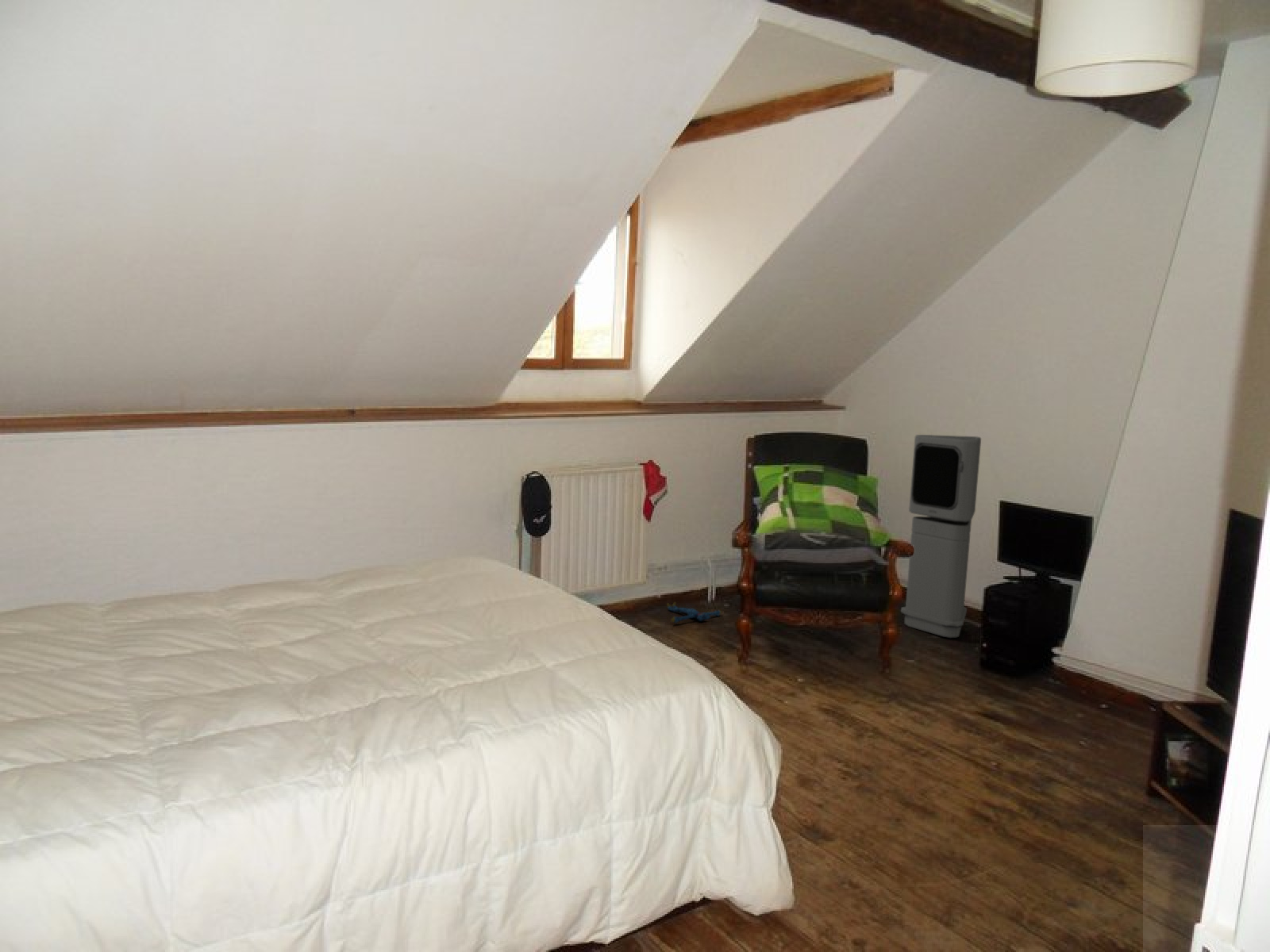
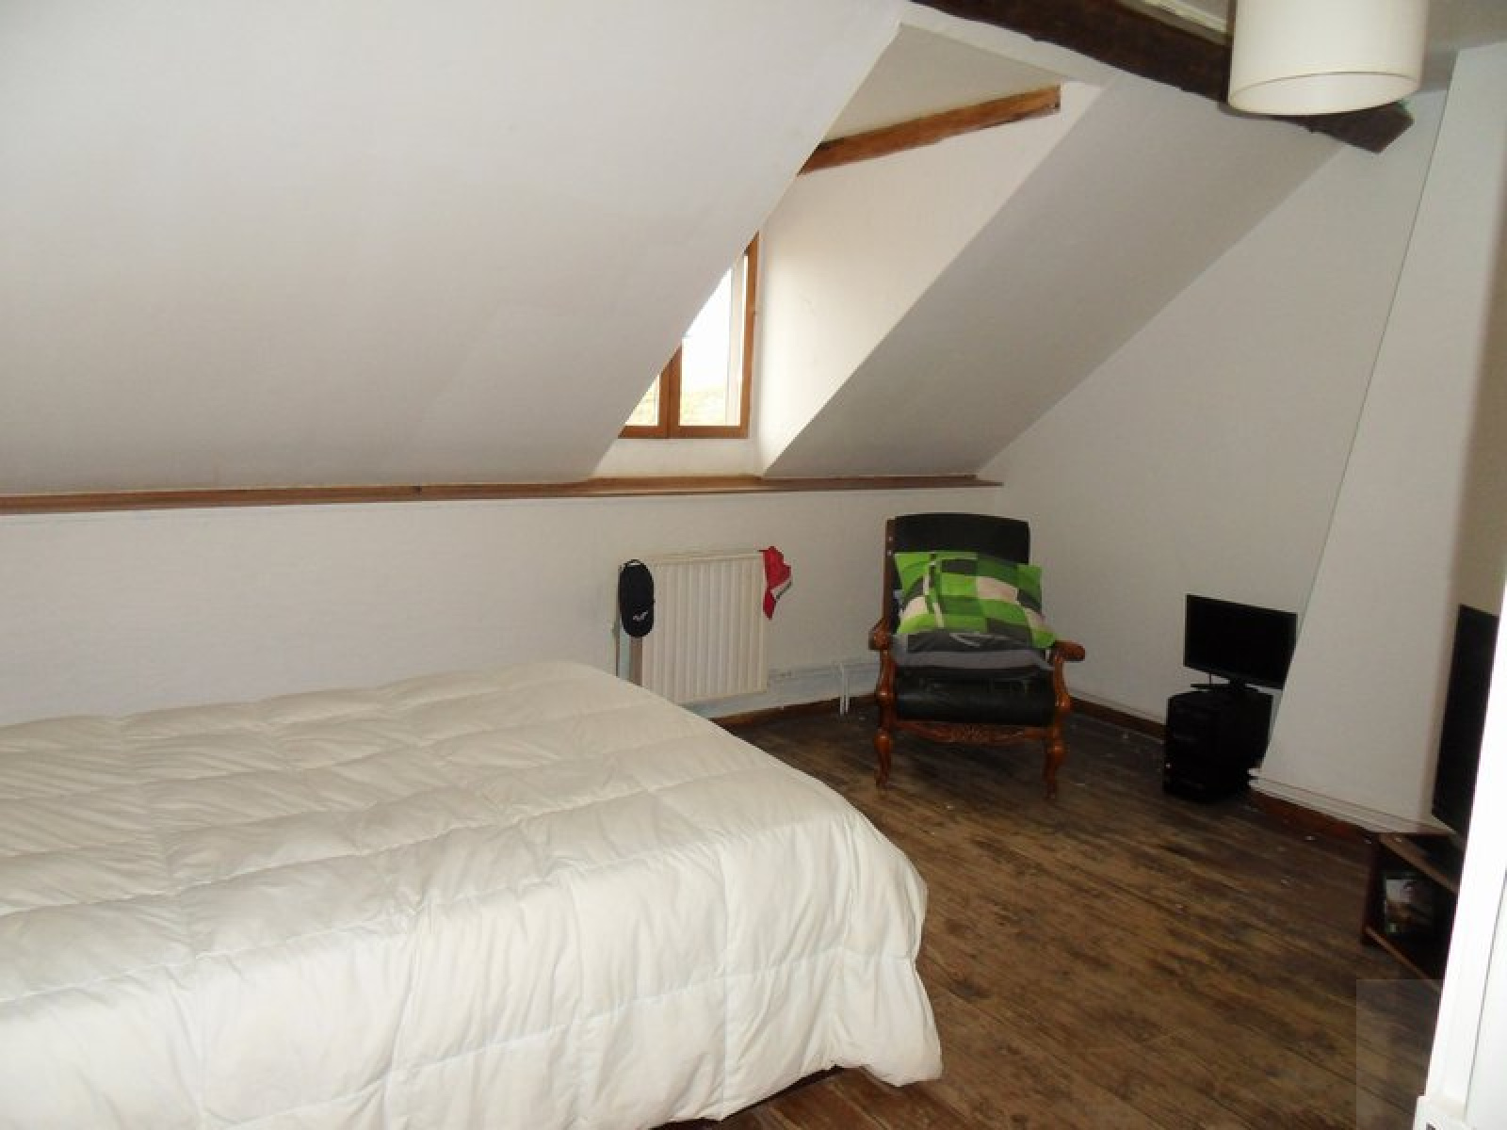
- plush toy [666,601,723,624]
- air purifier [900,434,982,639]
